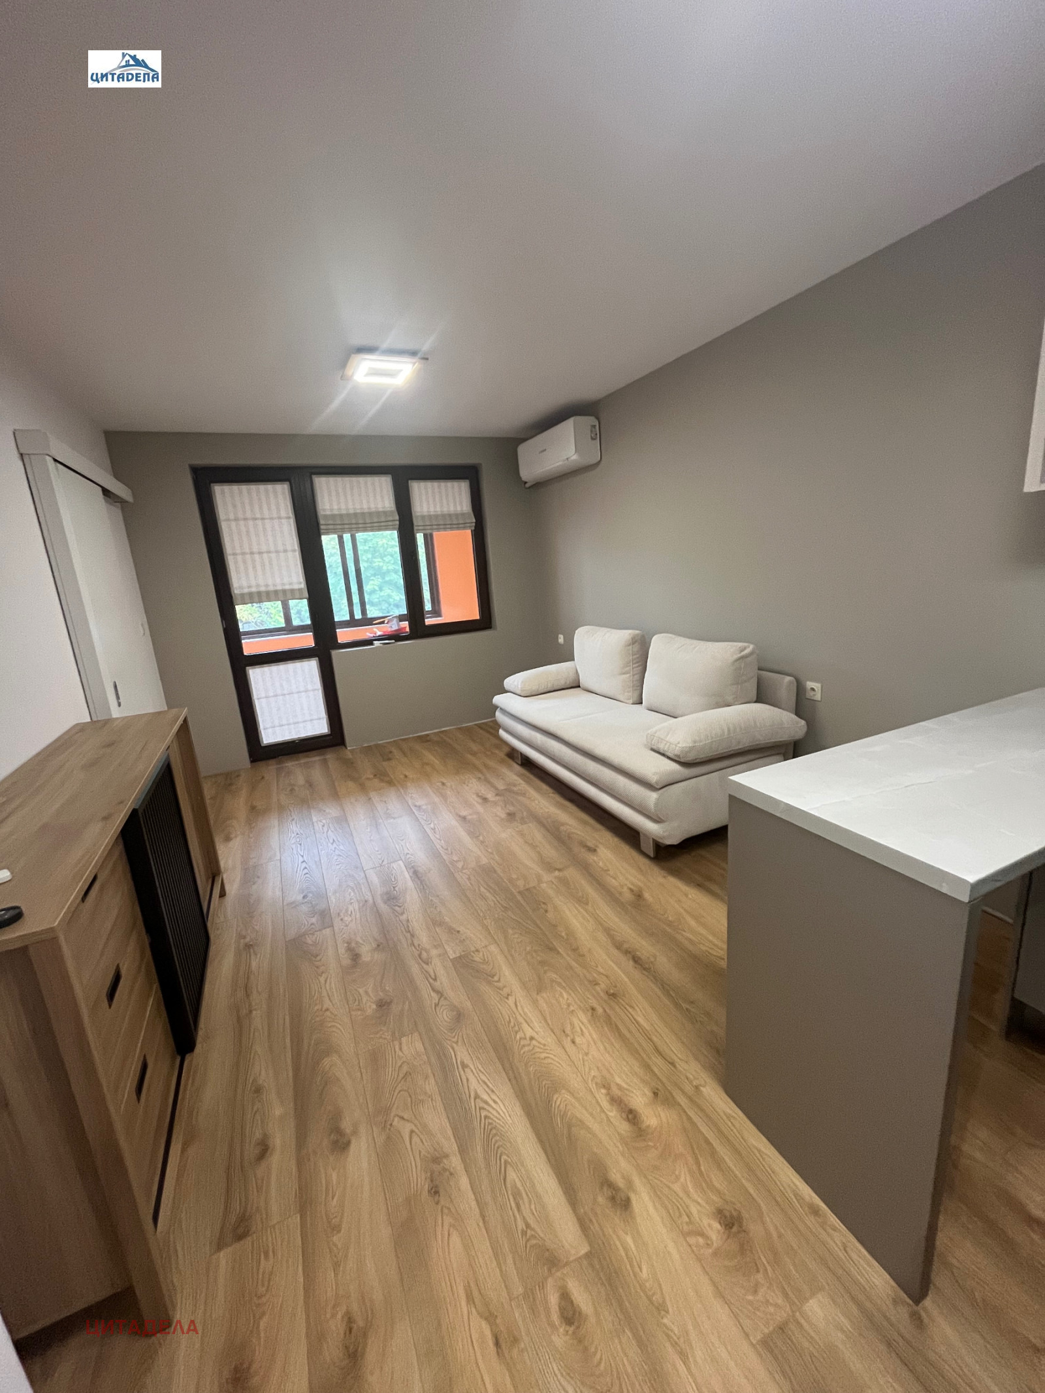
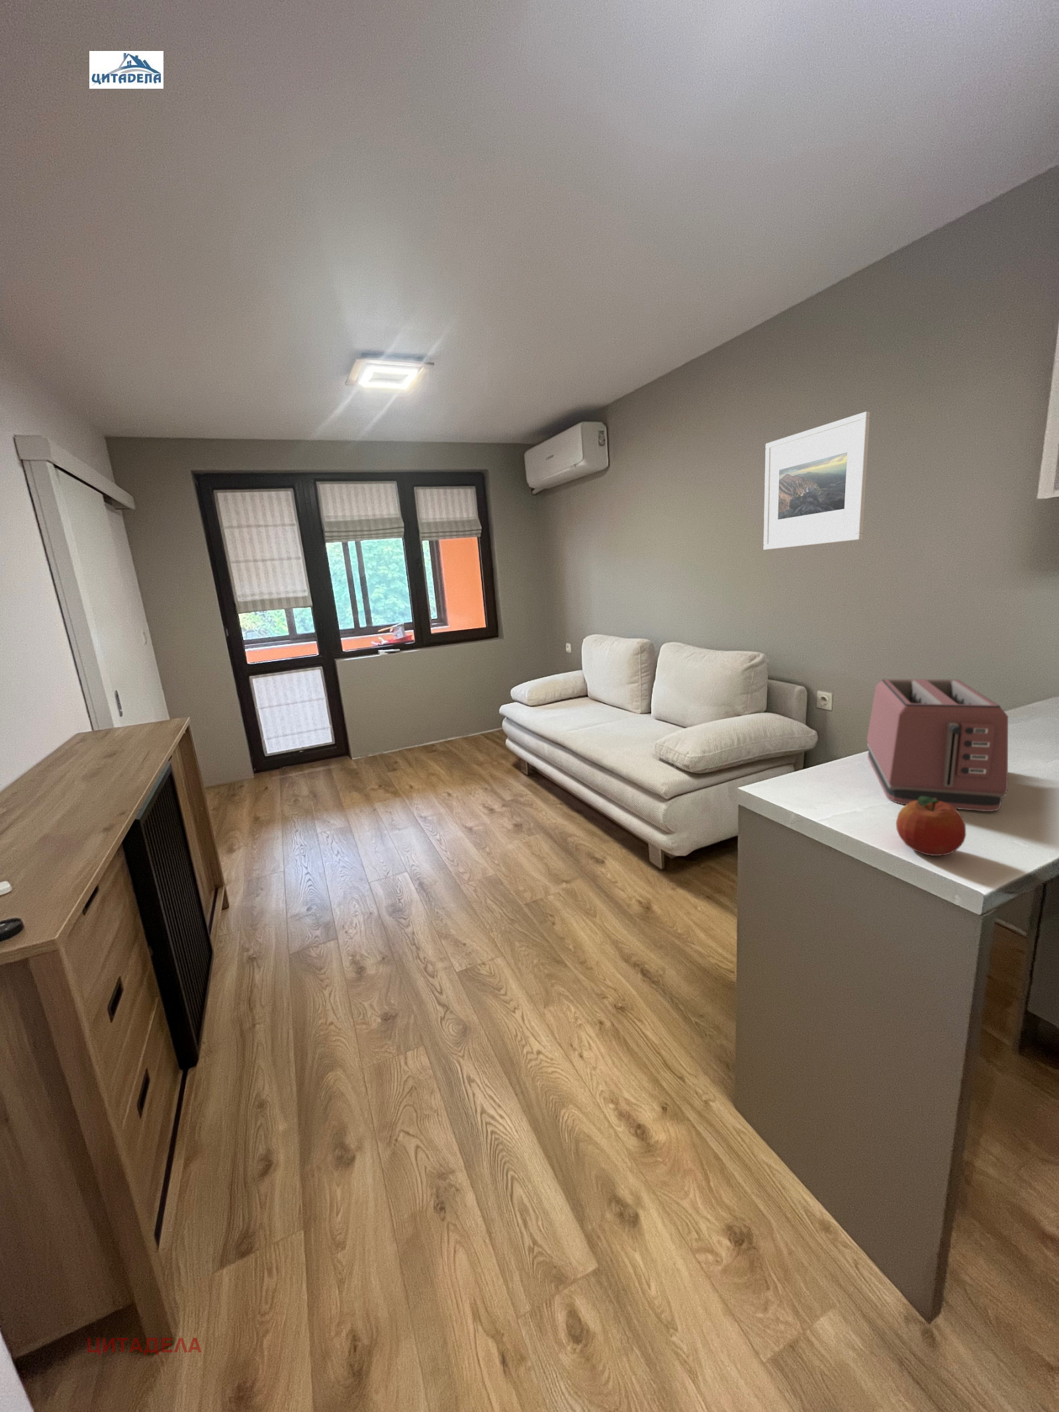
+ fruit [895,797,967,857]
+ toaster [867,679,1009,812]
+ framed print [763,411,870,550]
